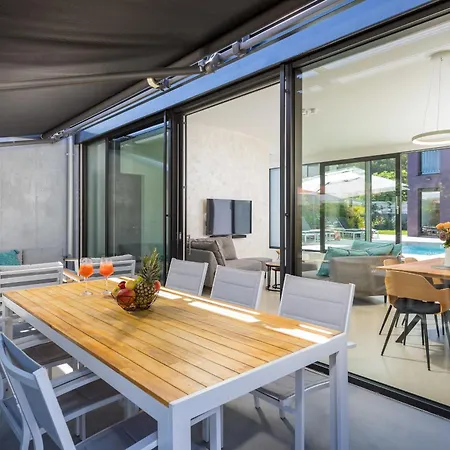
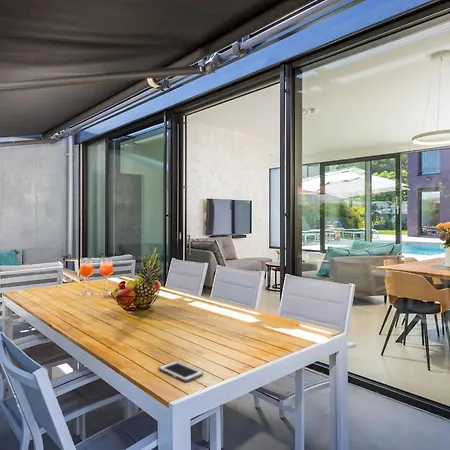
+ cell phone [158,360,204,383]
